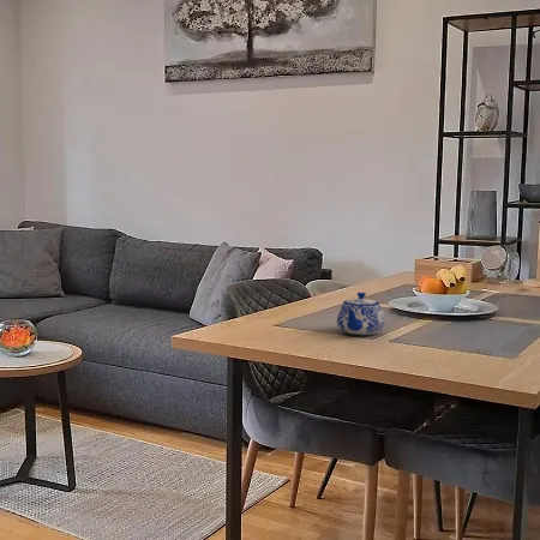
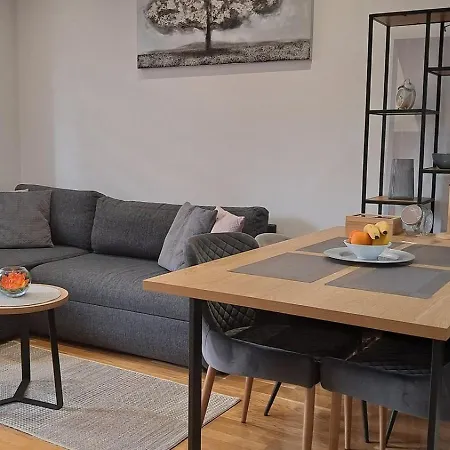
- teapot [336,292,386,336]
